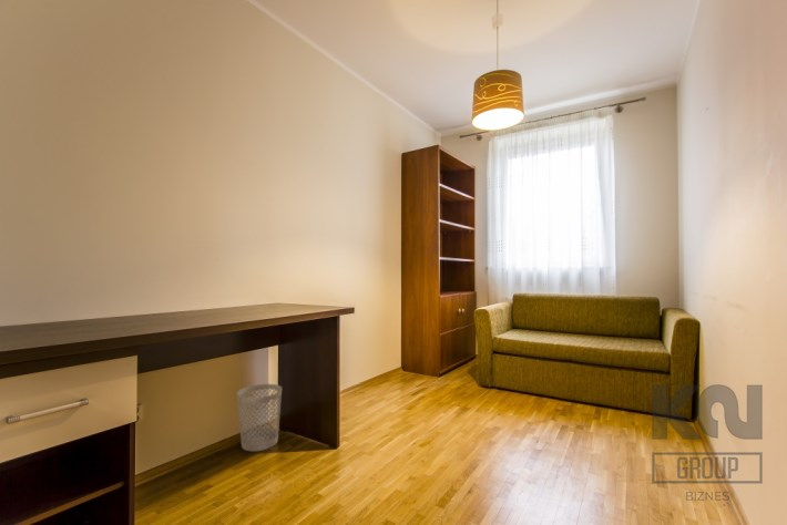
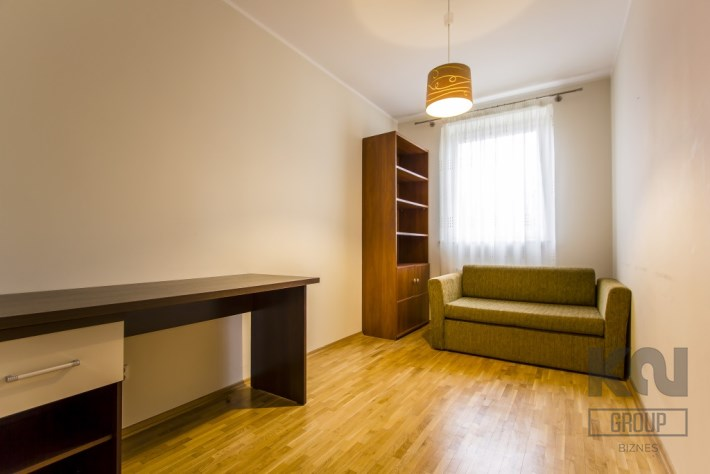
- wastebasket [236,383,283,453]
